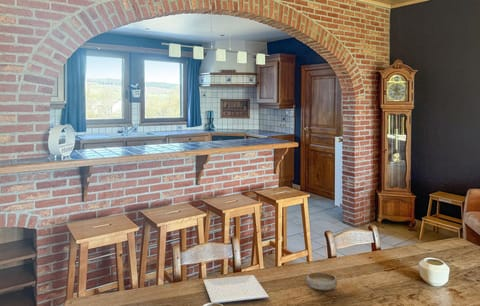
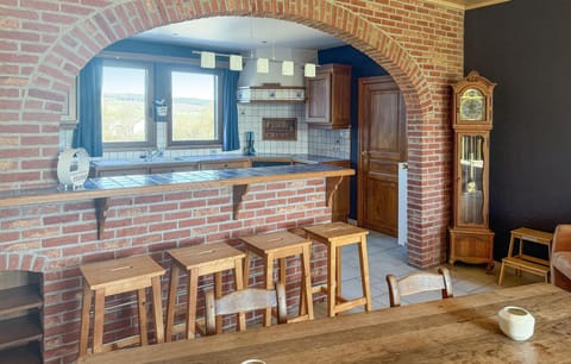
- plate [202,274,270,305]
- bowl [306,271,338,291]
